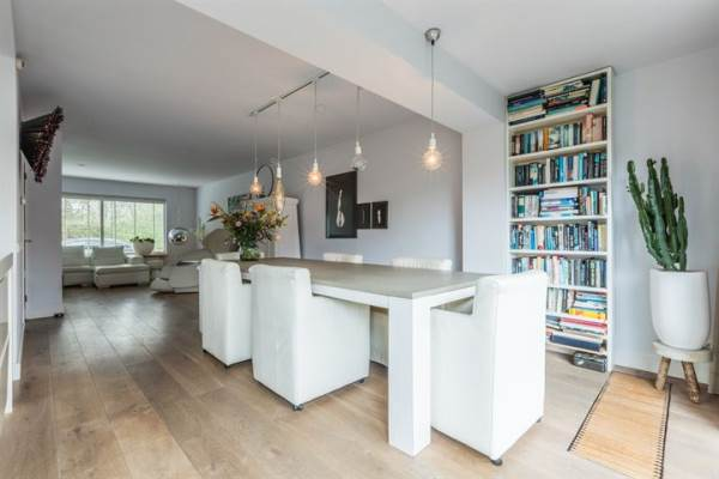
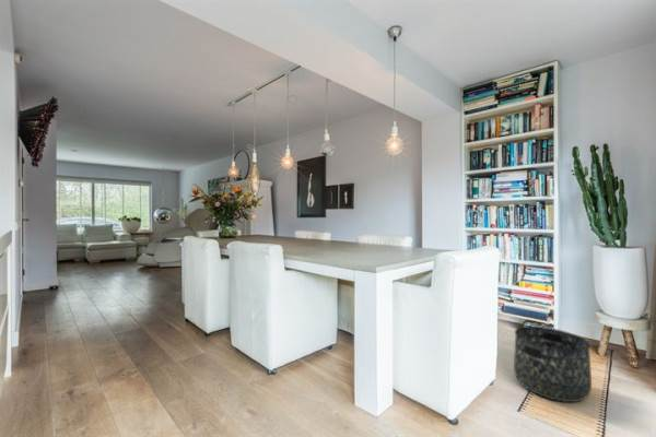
+ basket [513,326,593,403]
